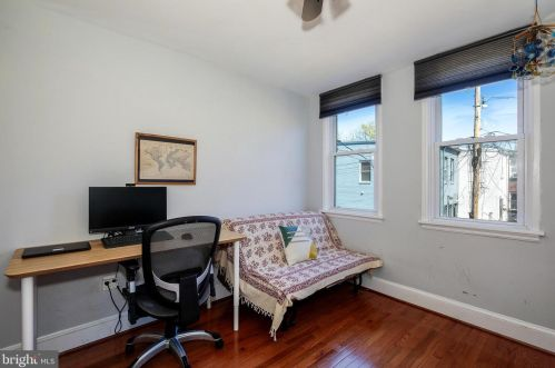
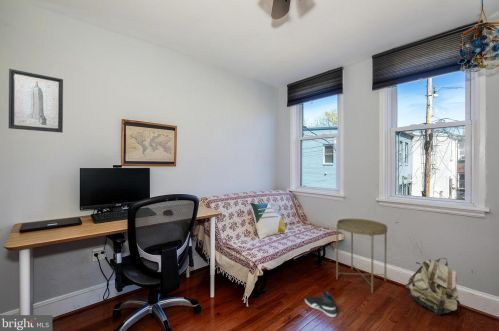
+ sneaker [304,290,338,318]
+ wall art [8,68,64,134]
+ side table [335,218,388,294]
+ backpack [404,257,461,316]
